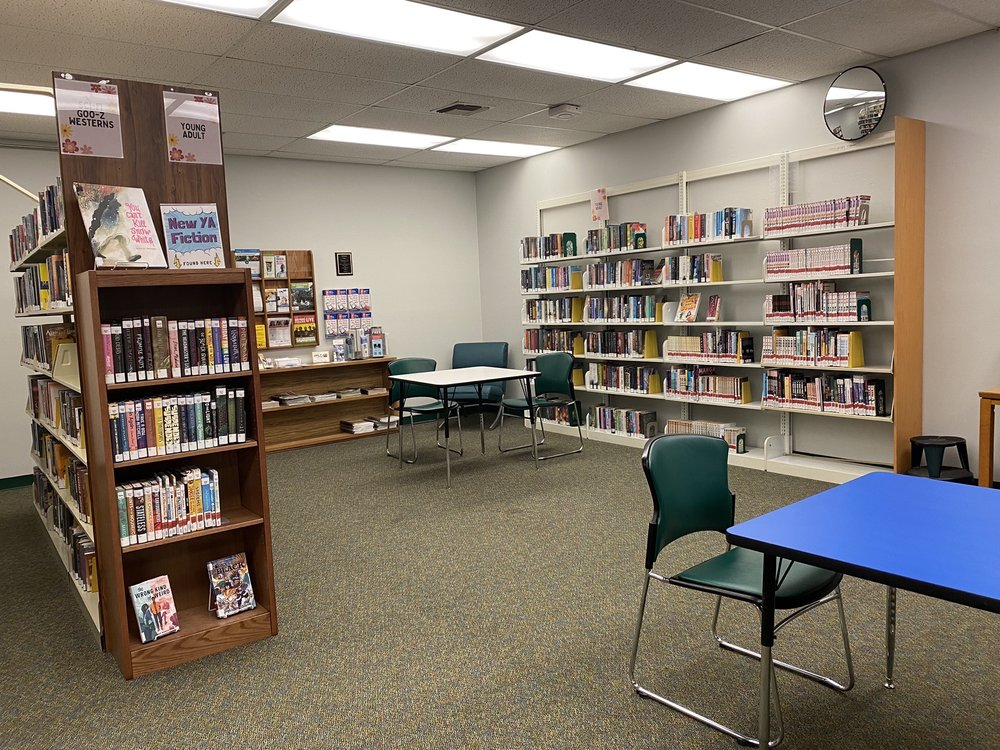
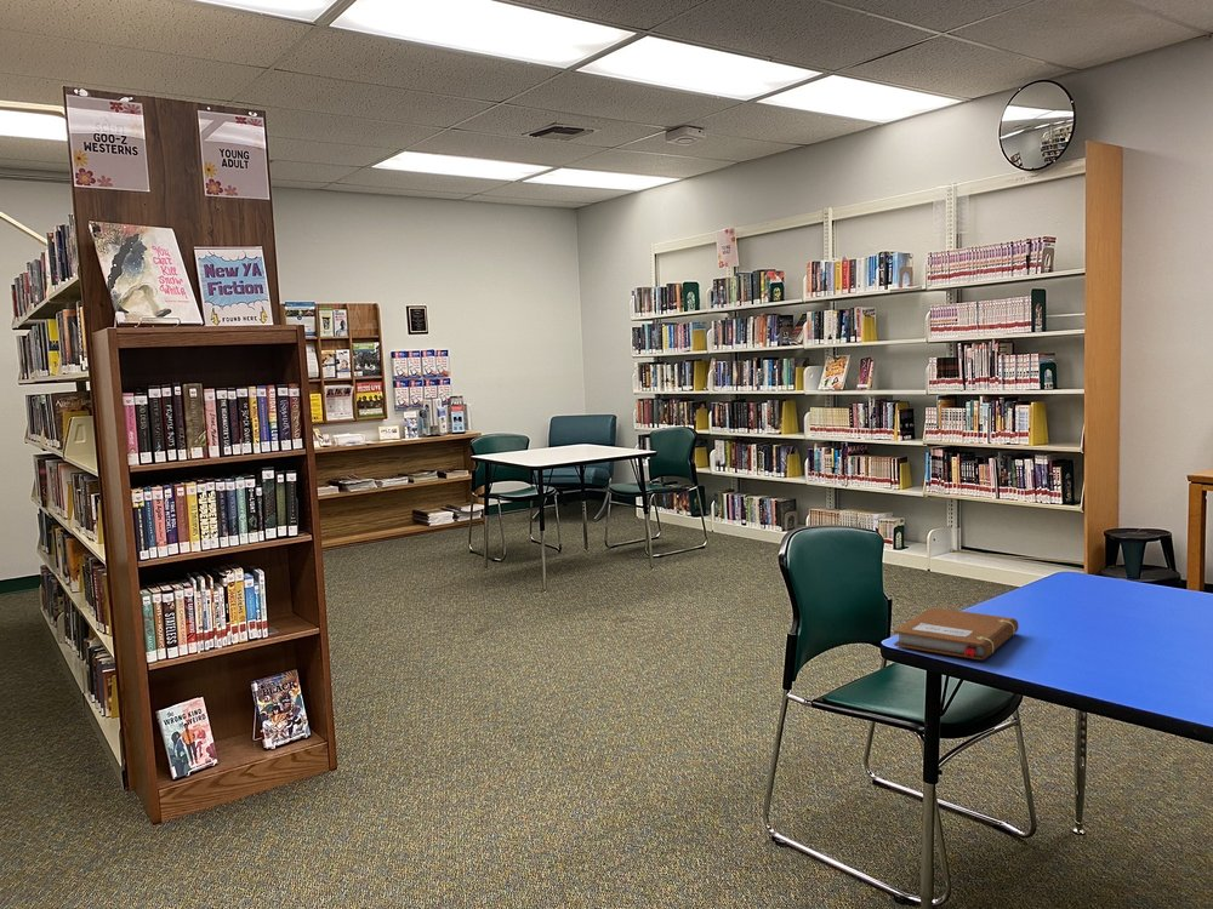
+ notebook [893,606,1020,661]
